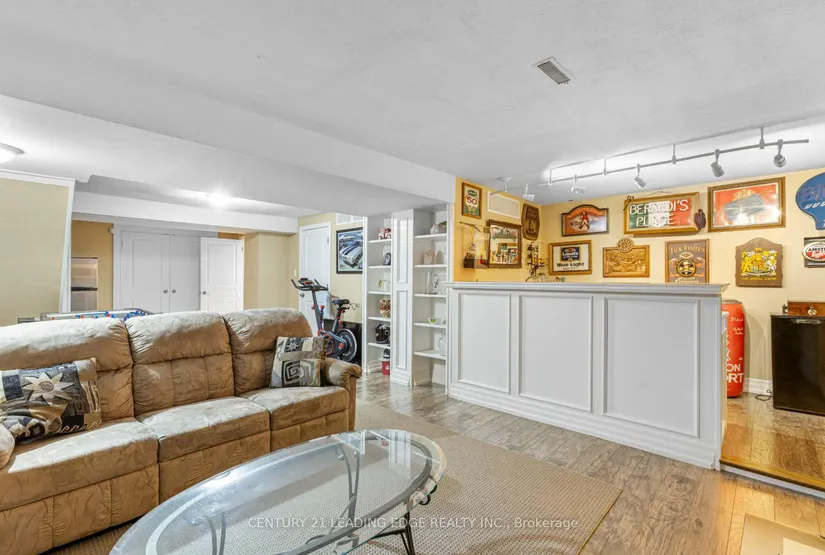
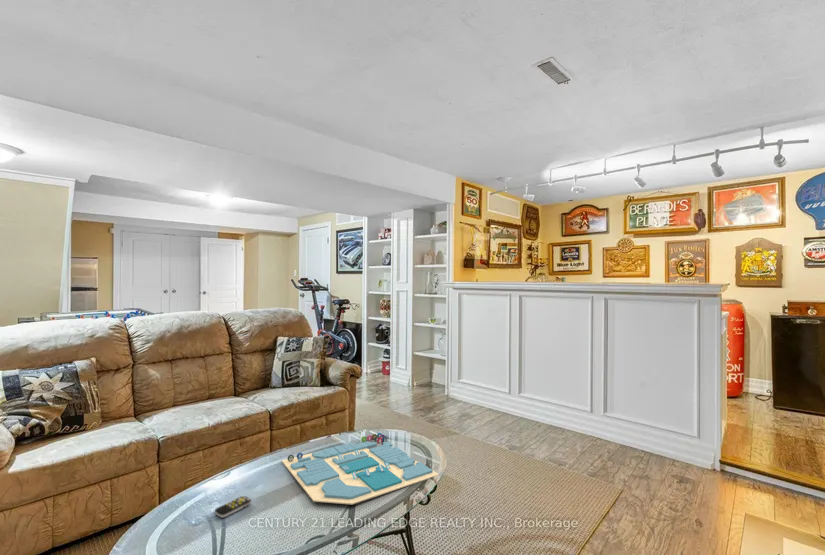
+ board game [281,432,440,506]
+ remote control [214,495,252,519]
